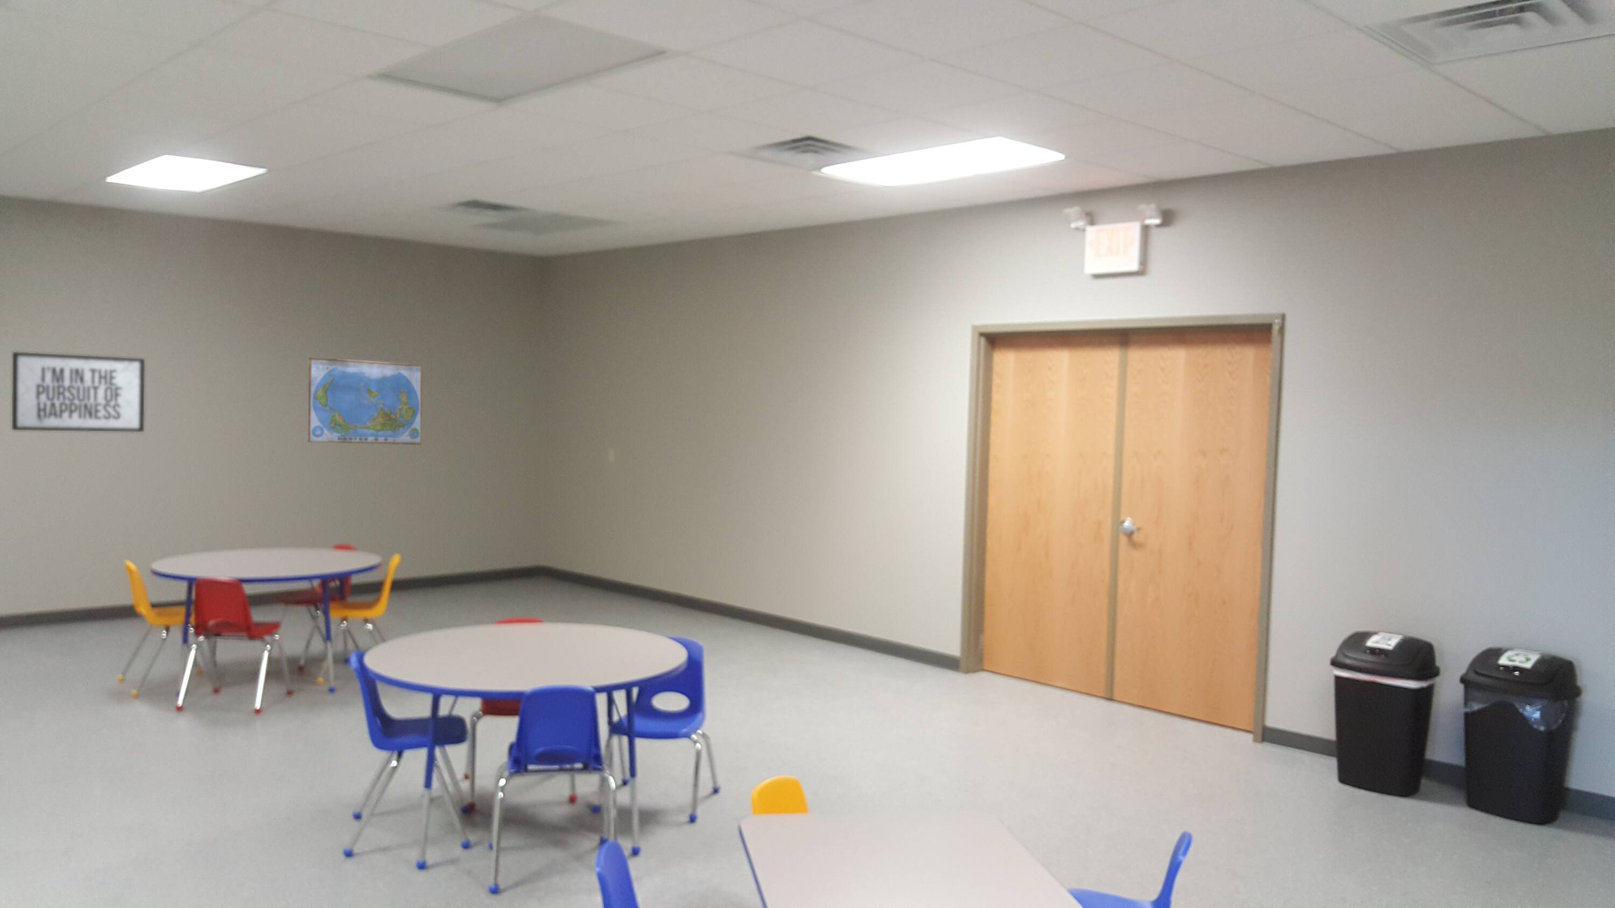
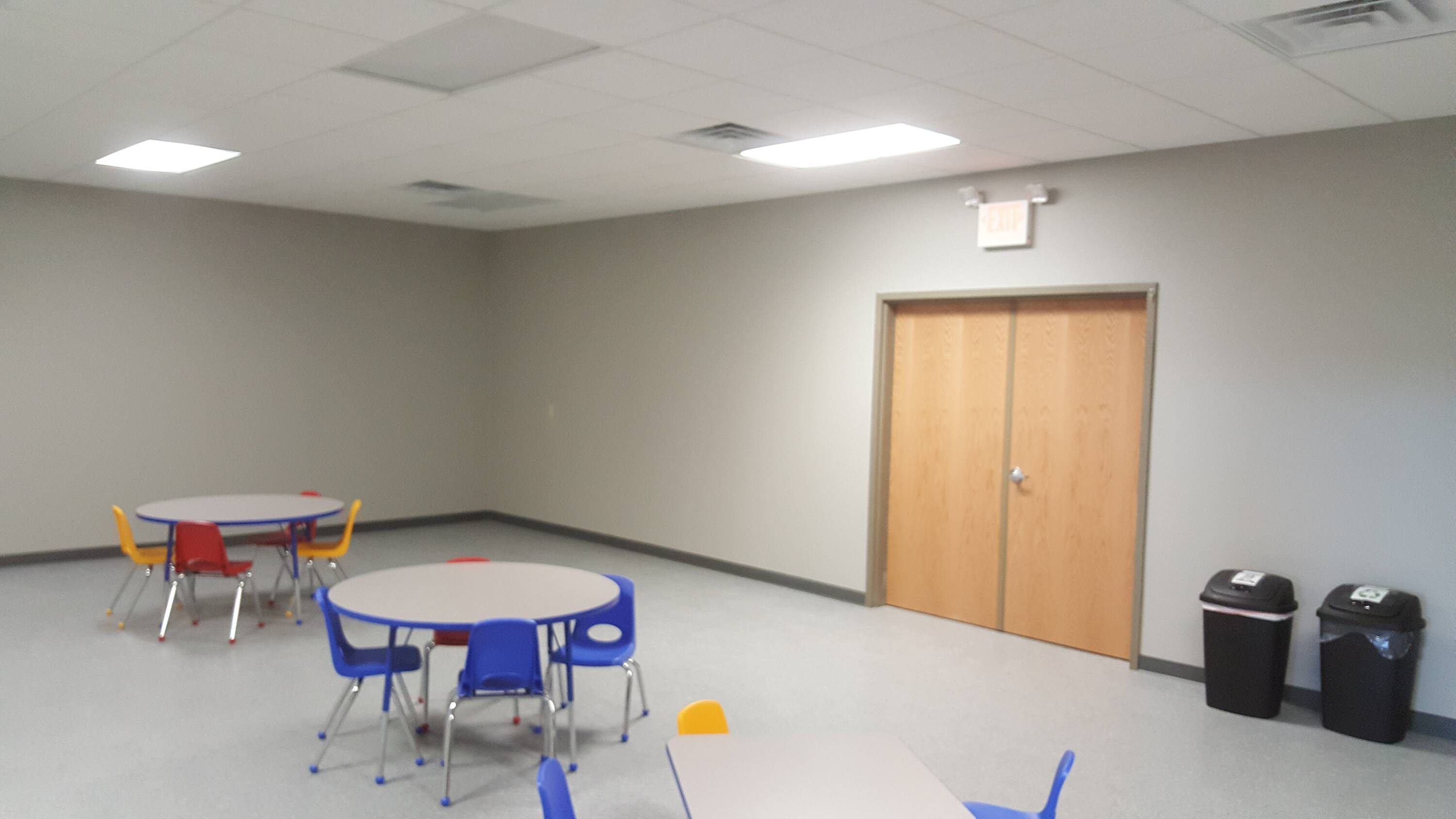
- world map [307,357,423,446]
- mirror [11,351,145,432]
